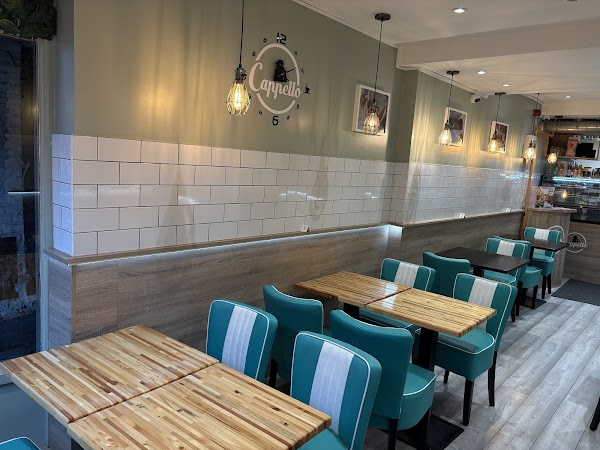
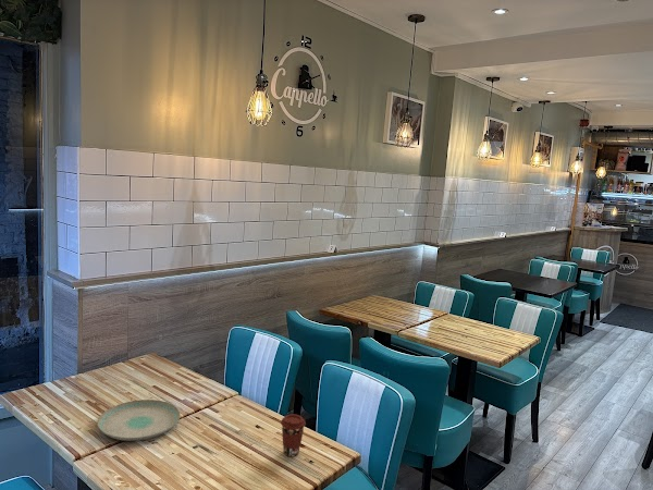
+ plate [96,399,182,442]
+ coffee cup [280,413,307,457]
